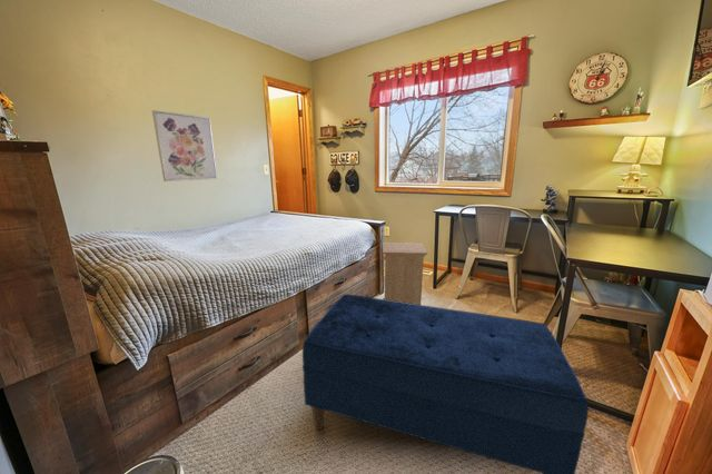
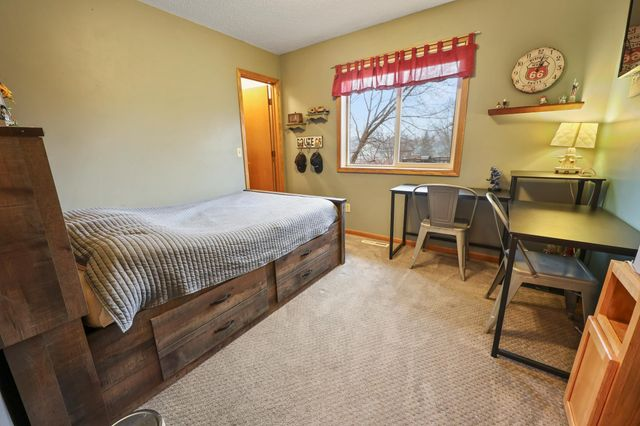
- bench [301,294,590,474]
- nightstand [382,241,428,305]
- wall art [151,109,218,182]
